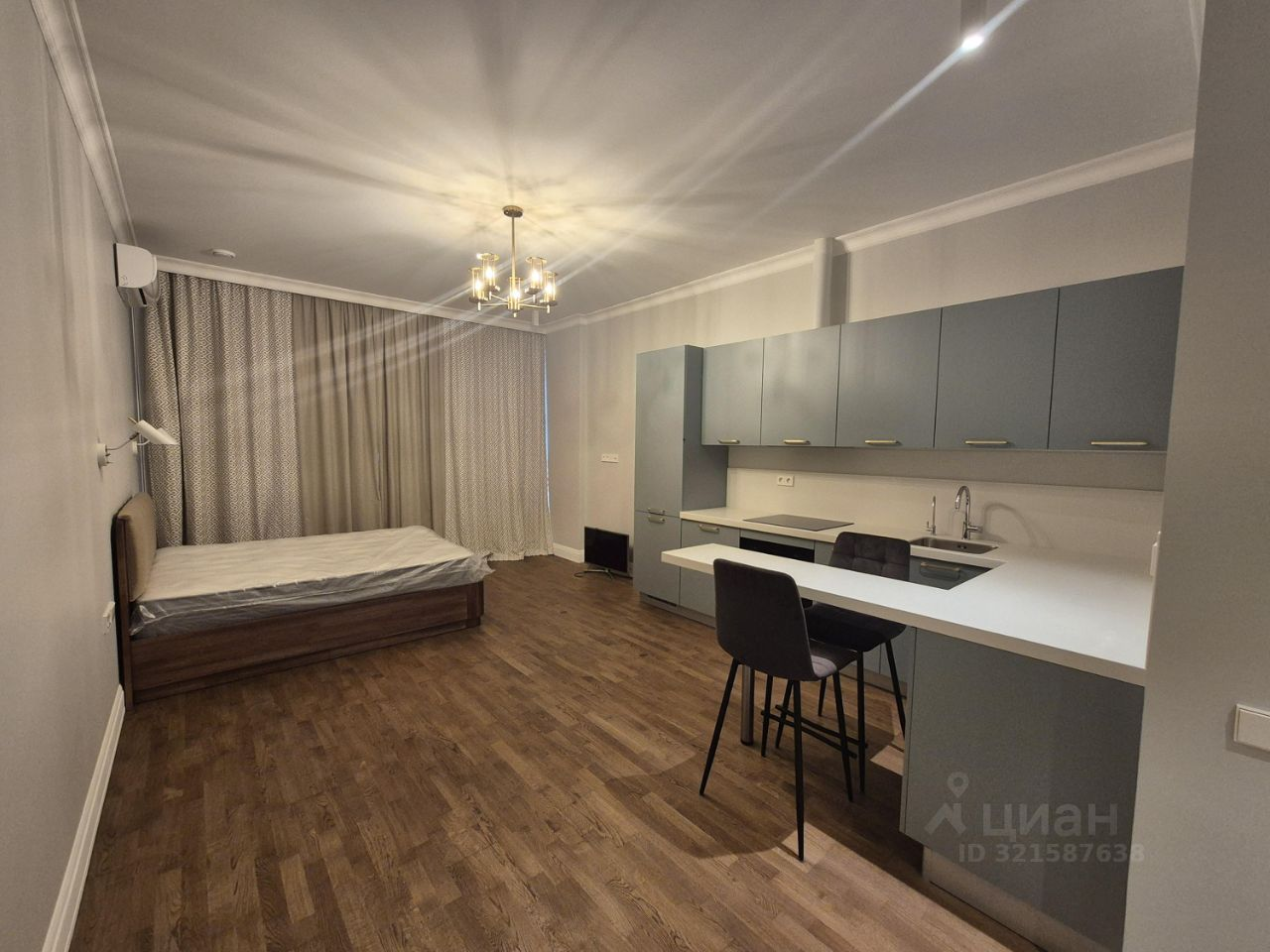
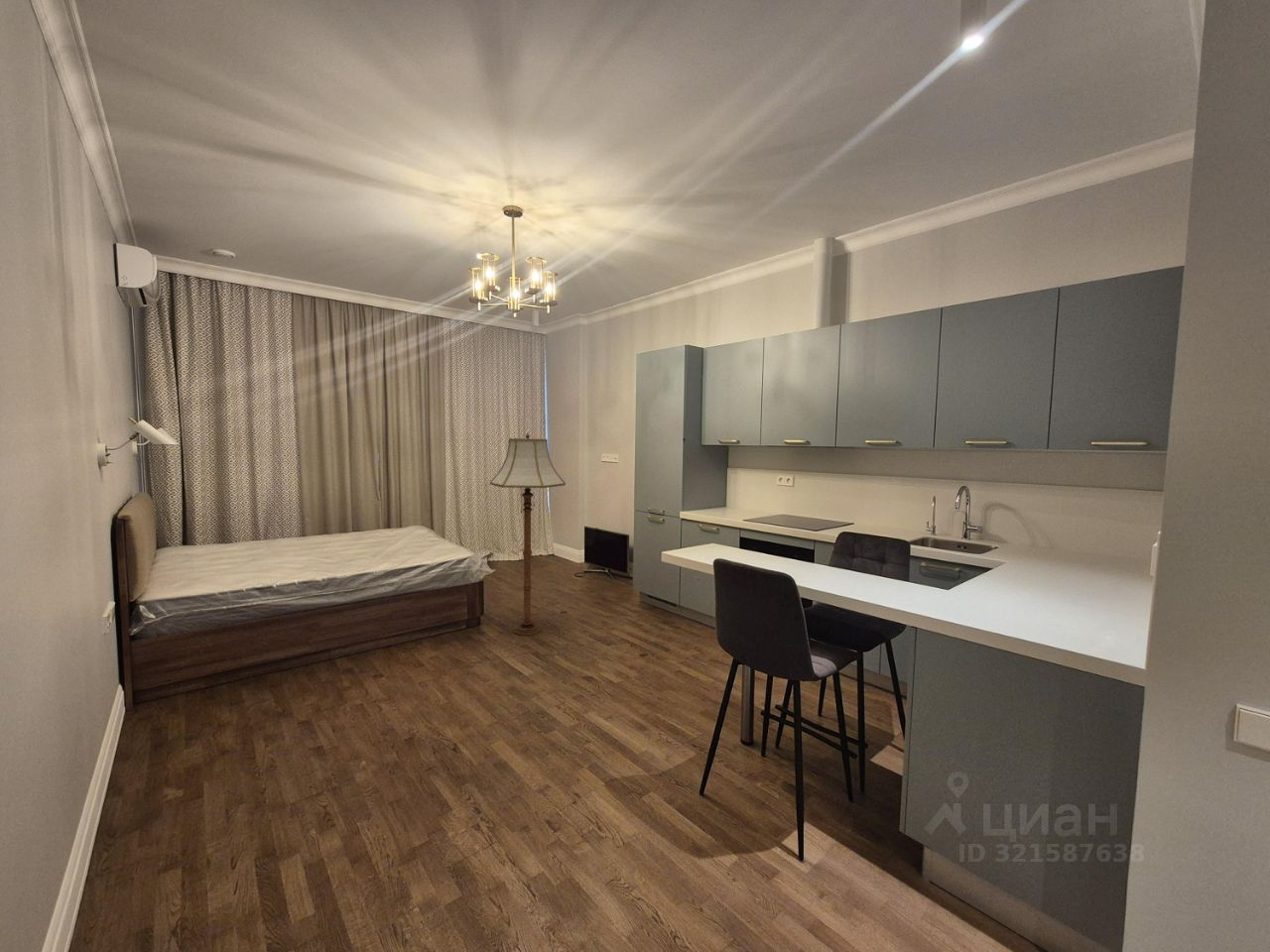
+ floor lamp [489,431,567,637]
